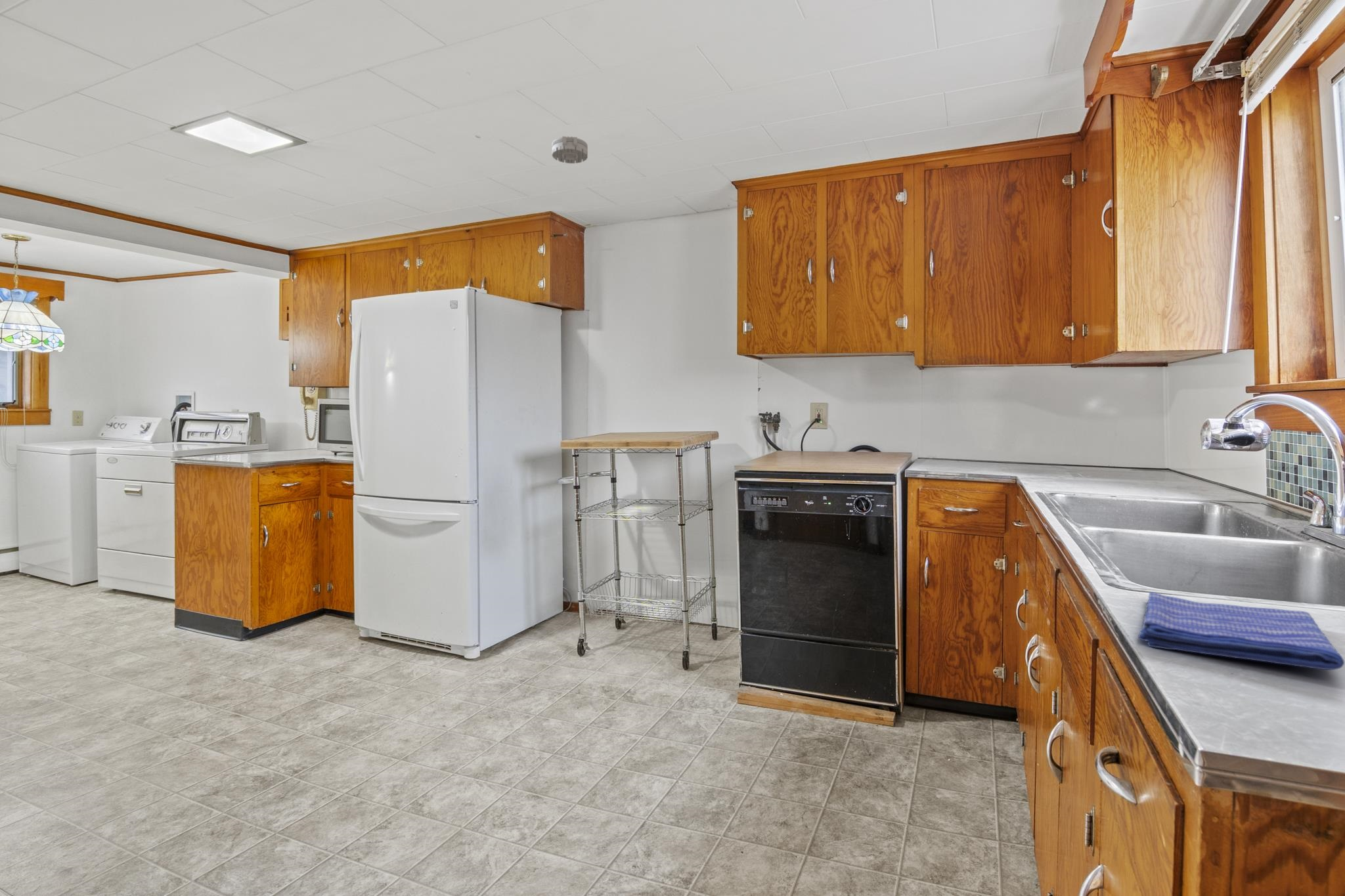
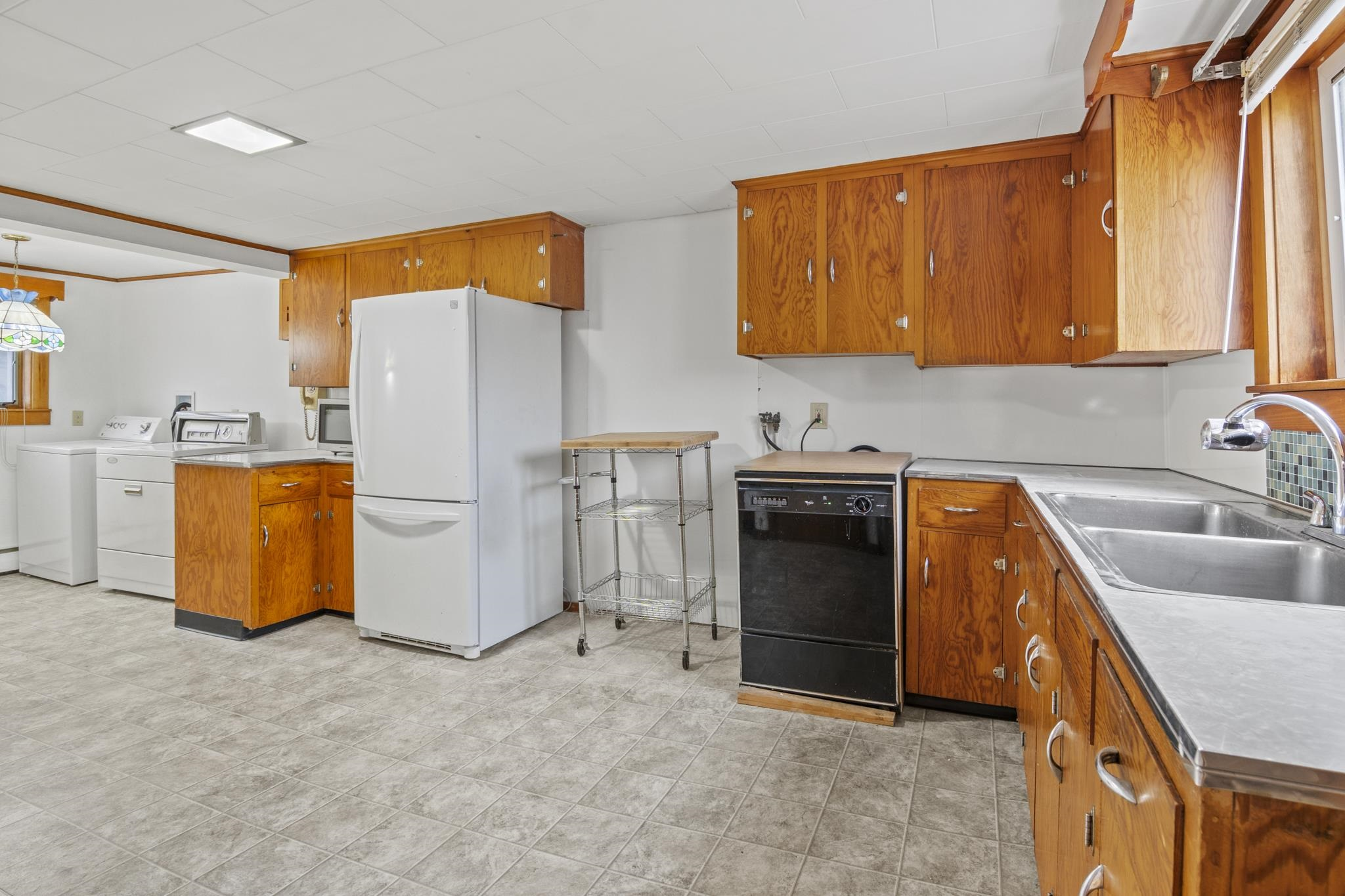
- smoke detector [551,136,588,164]
- dish towel [1137,591,1345,670]
